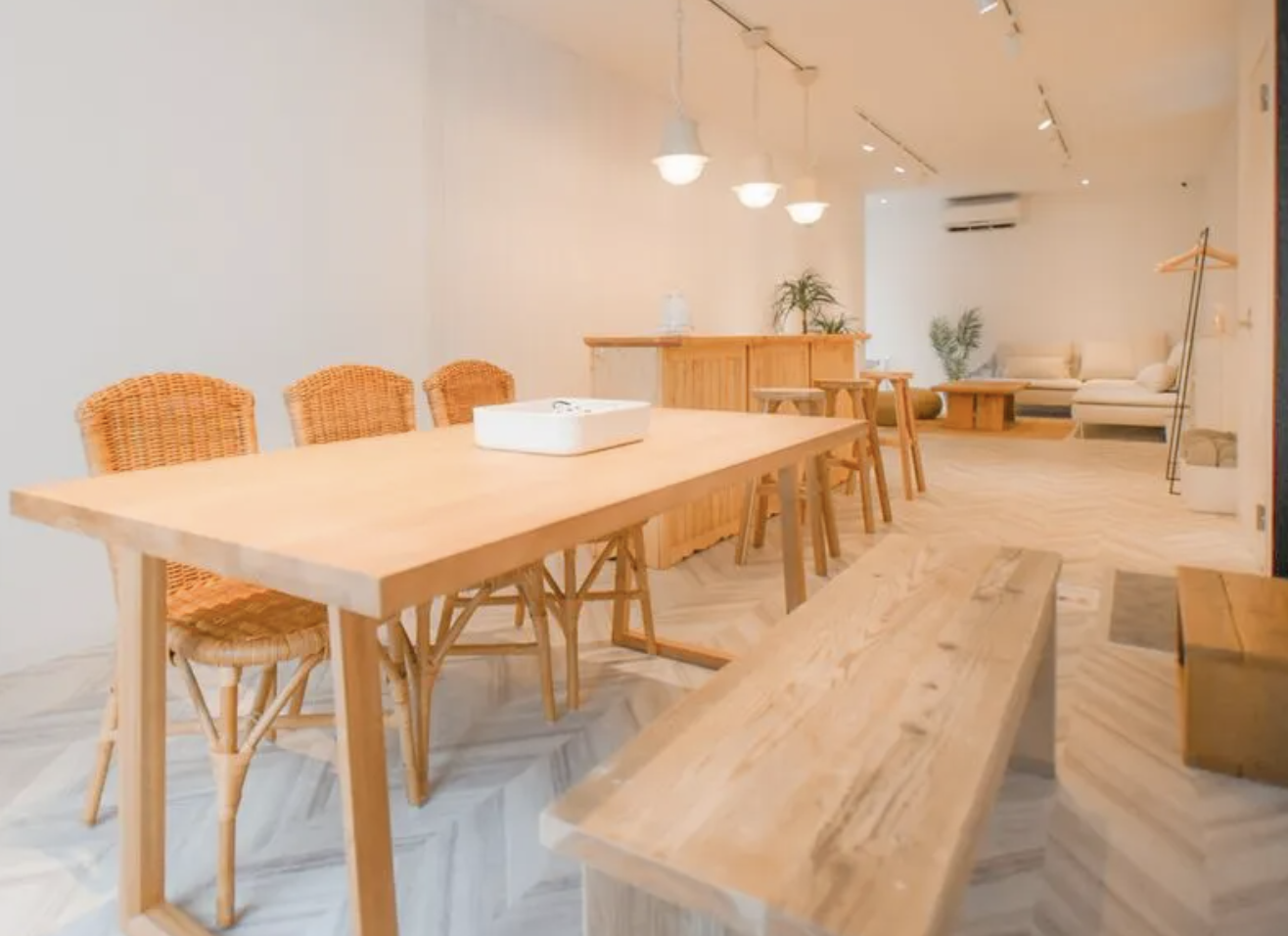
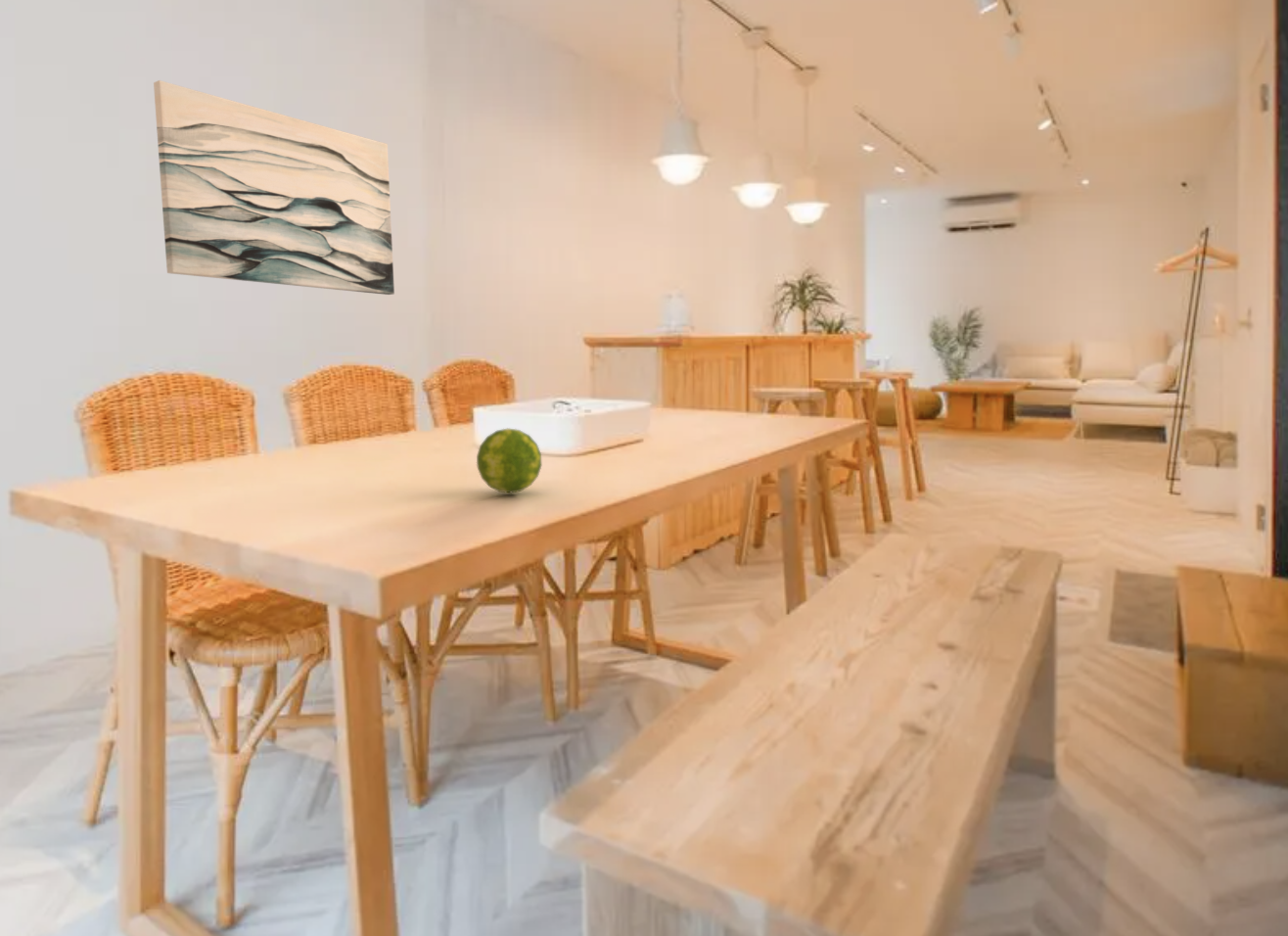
+ wall art [153,79,395,296]
+ fruit [476,427,542,494]
